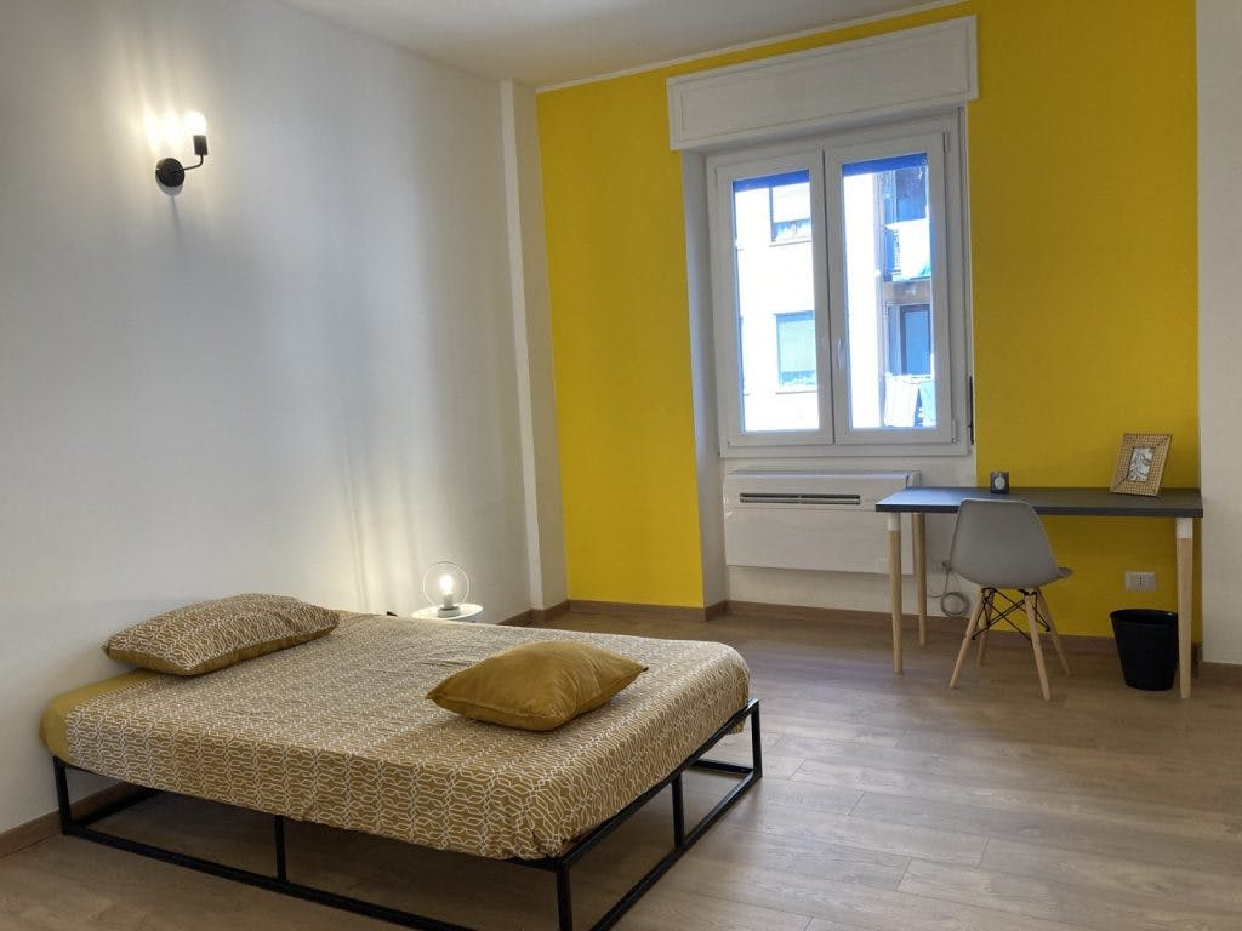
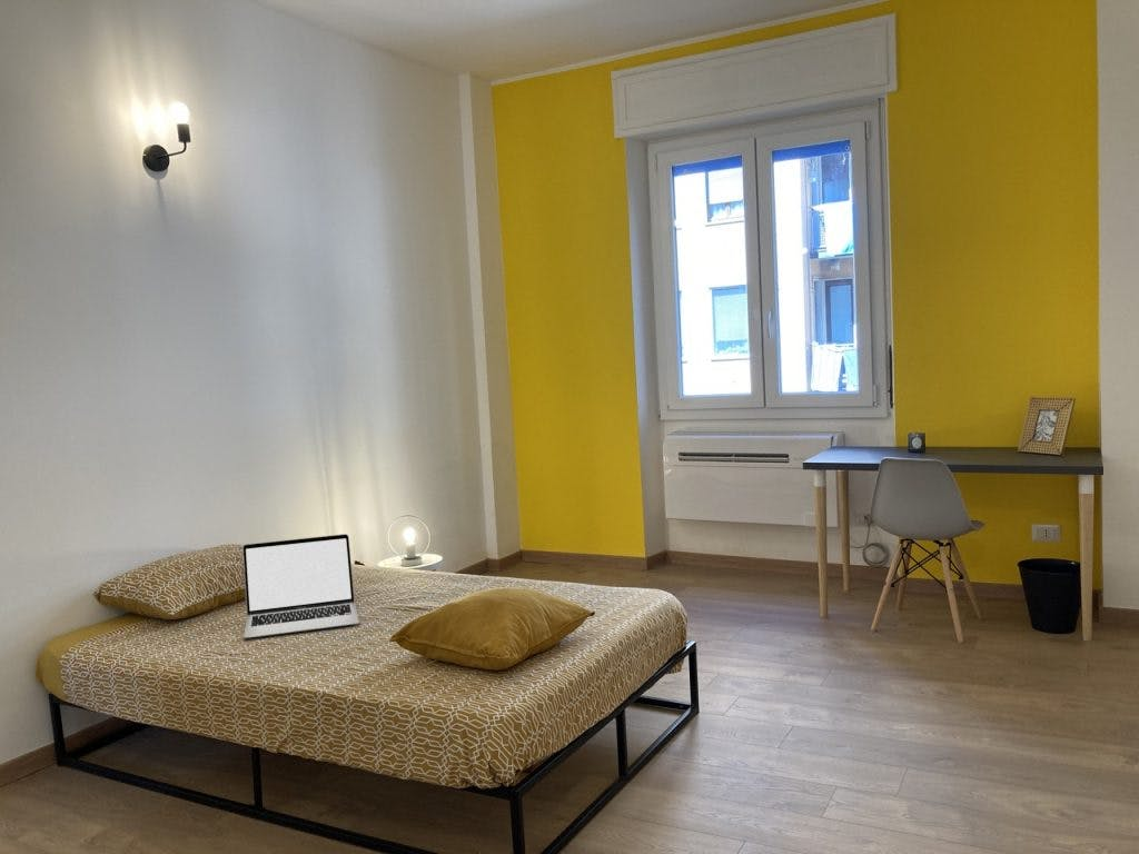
+ laptop [241,533,360,639]
